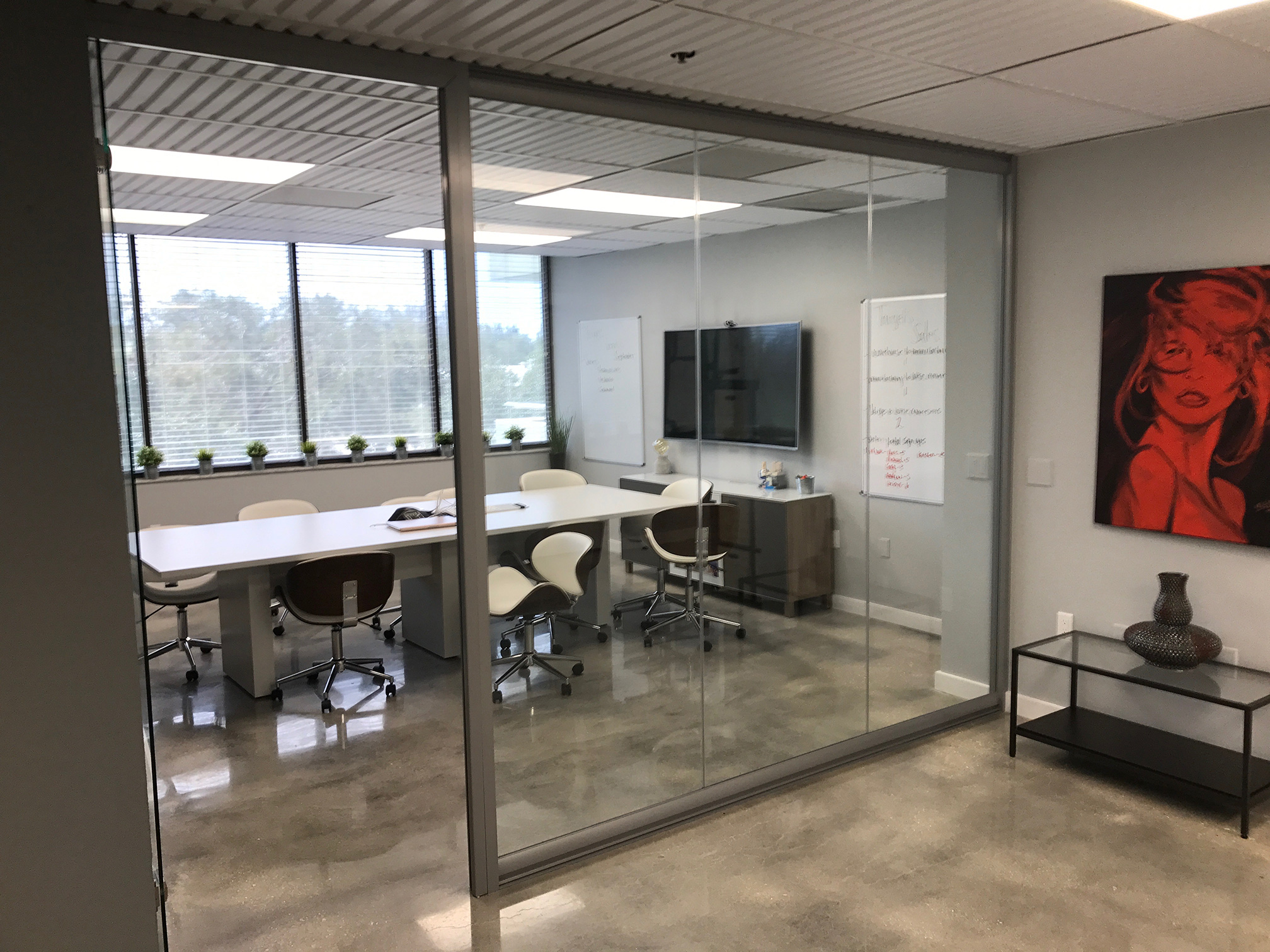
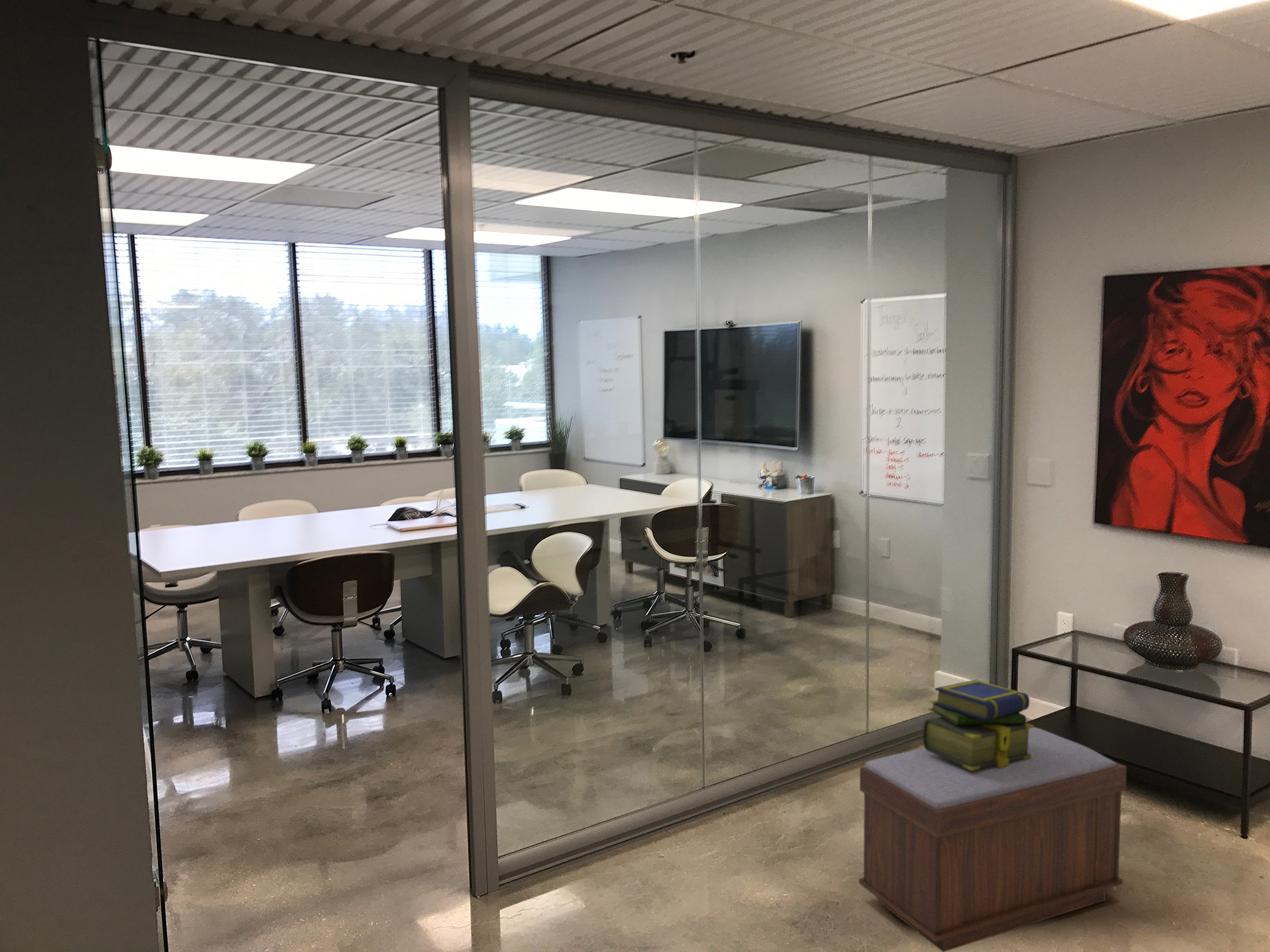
+ bench [859,727,1127,952]
+ stack of books [922,679,1034,771]
